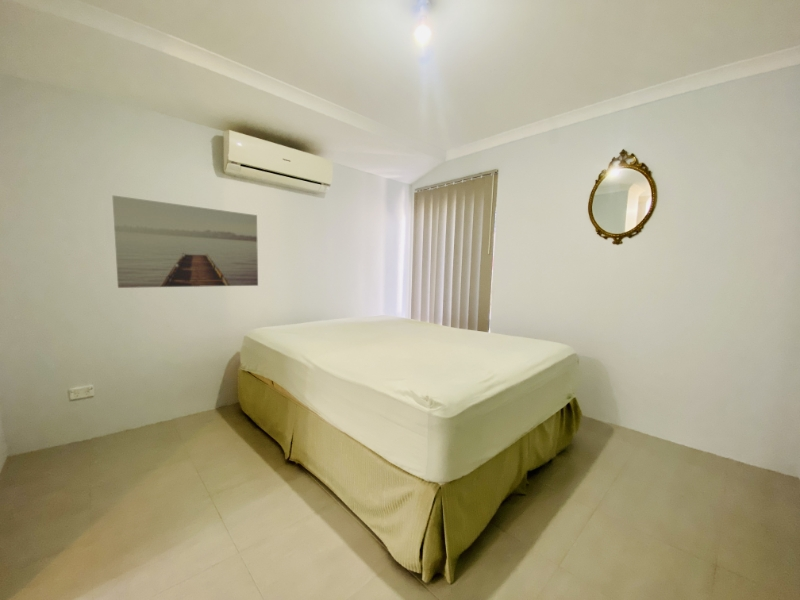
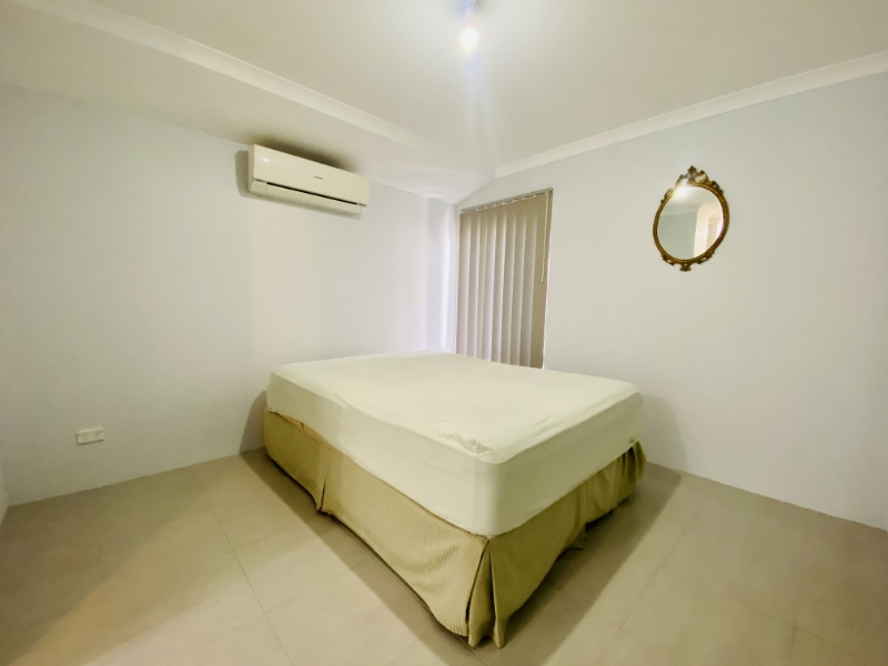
- wall art [111,194,259,289]
